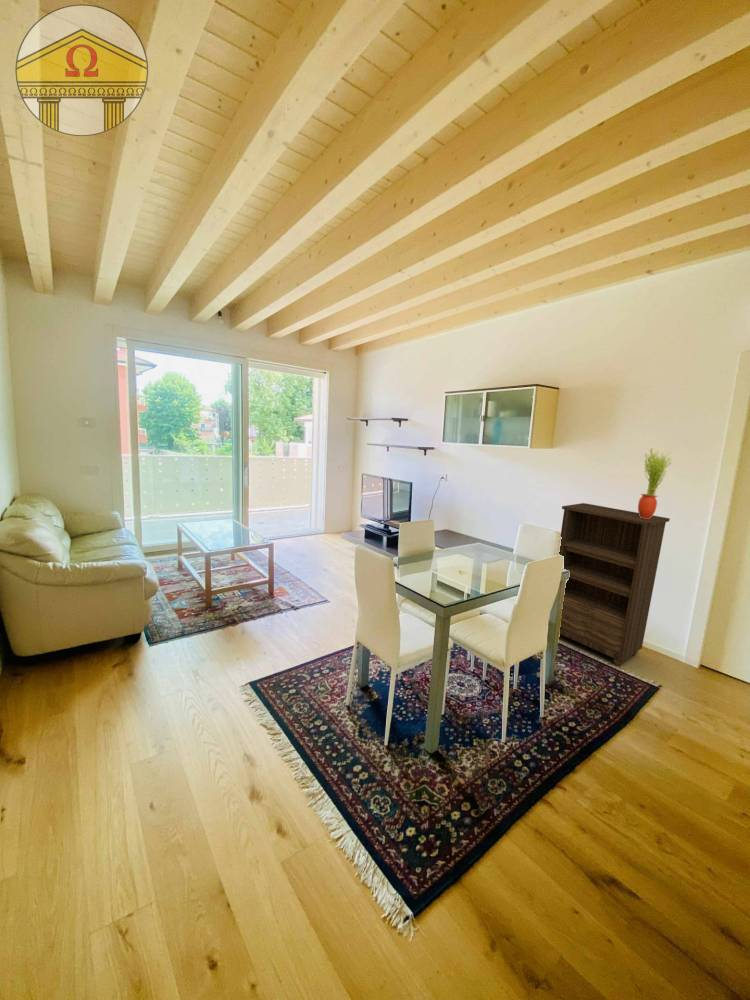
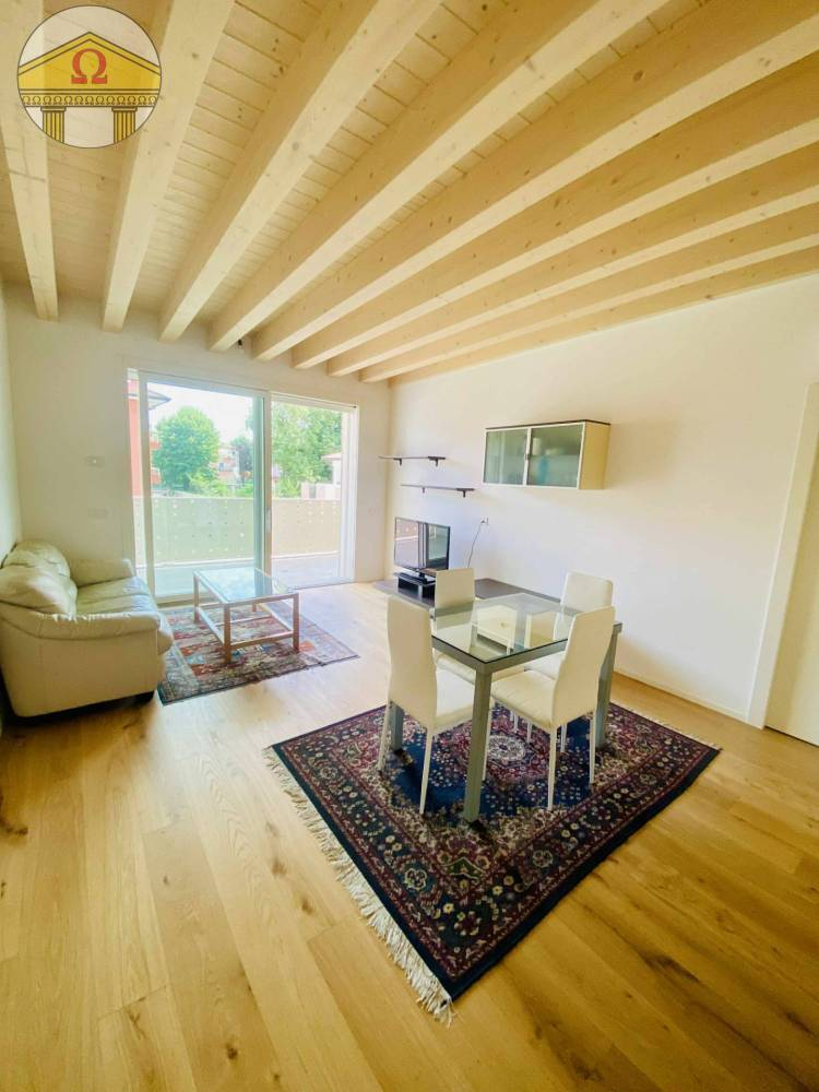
- bookshelf [559,502,671,667]
- potted plant [637,447,673,519]
